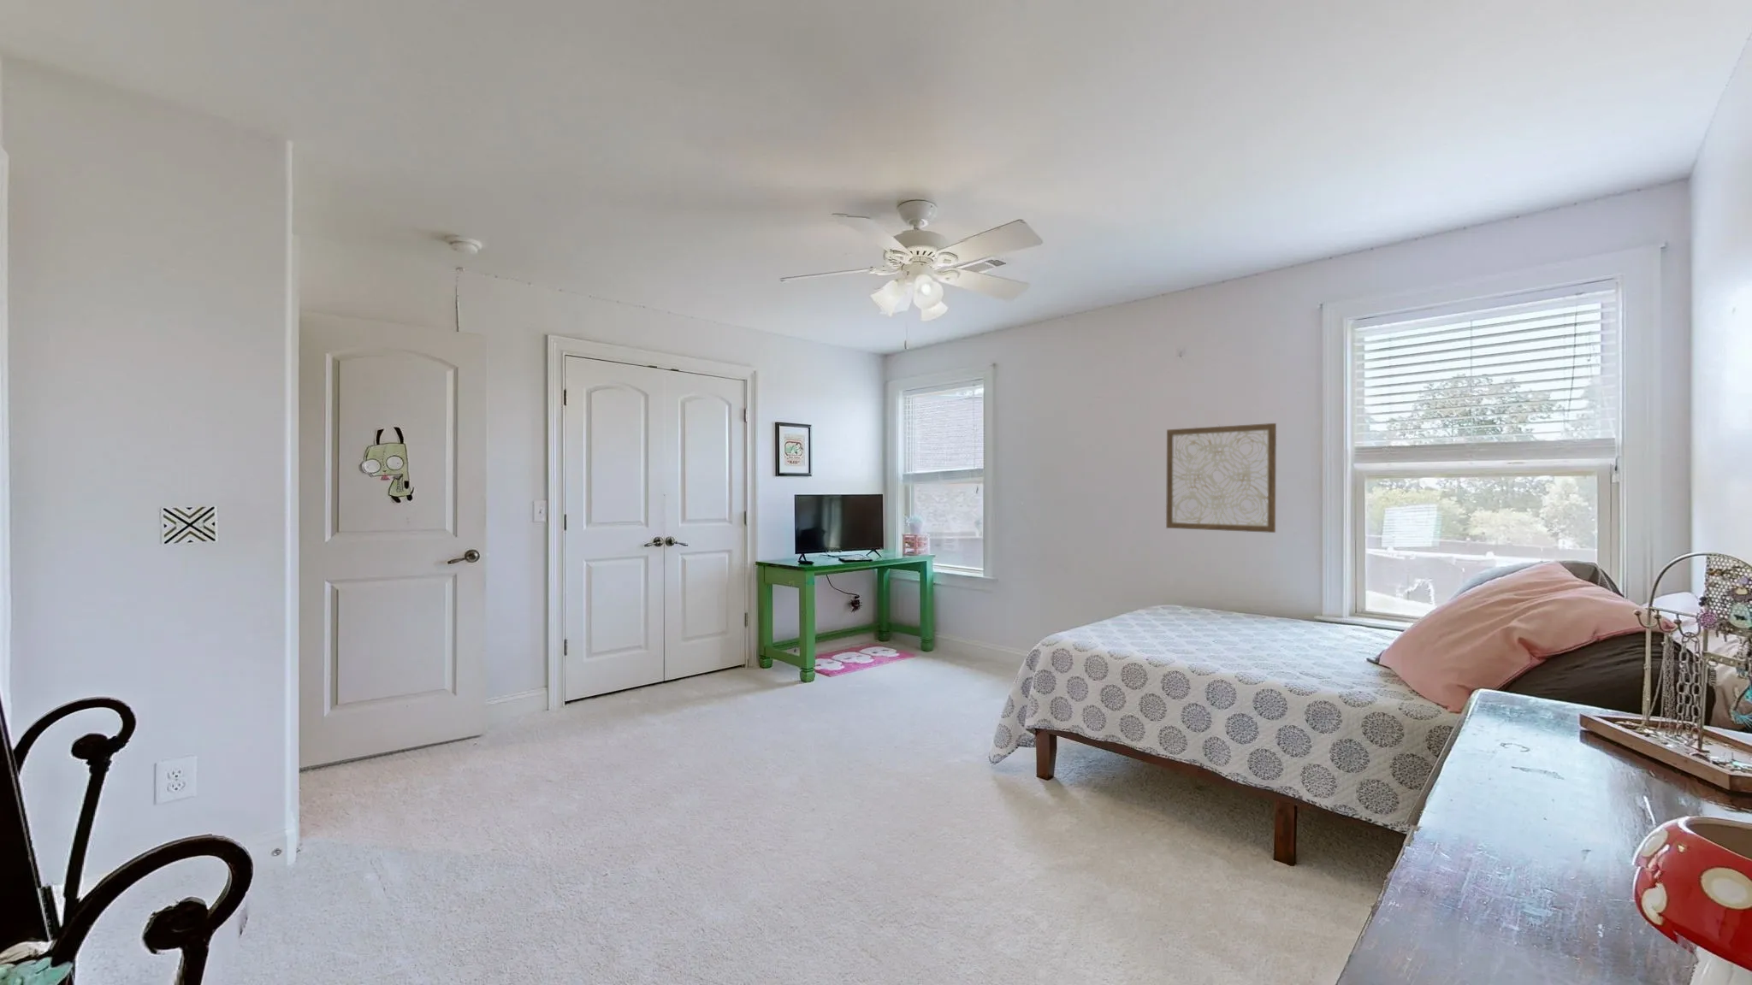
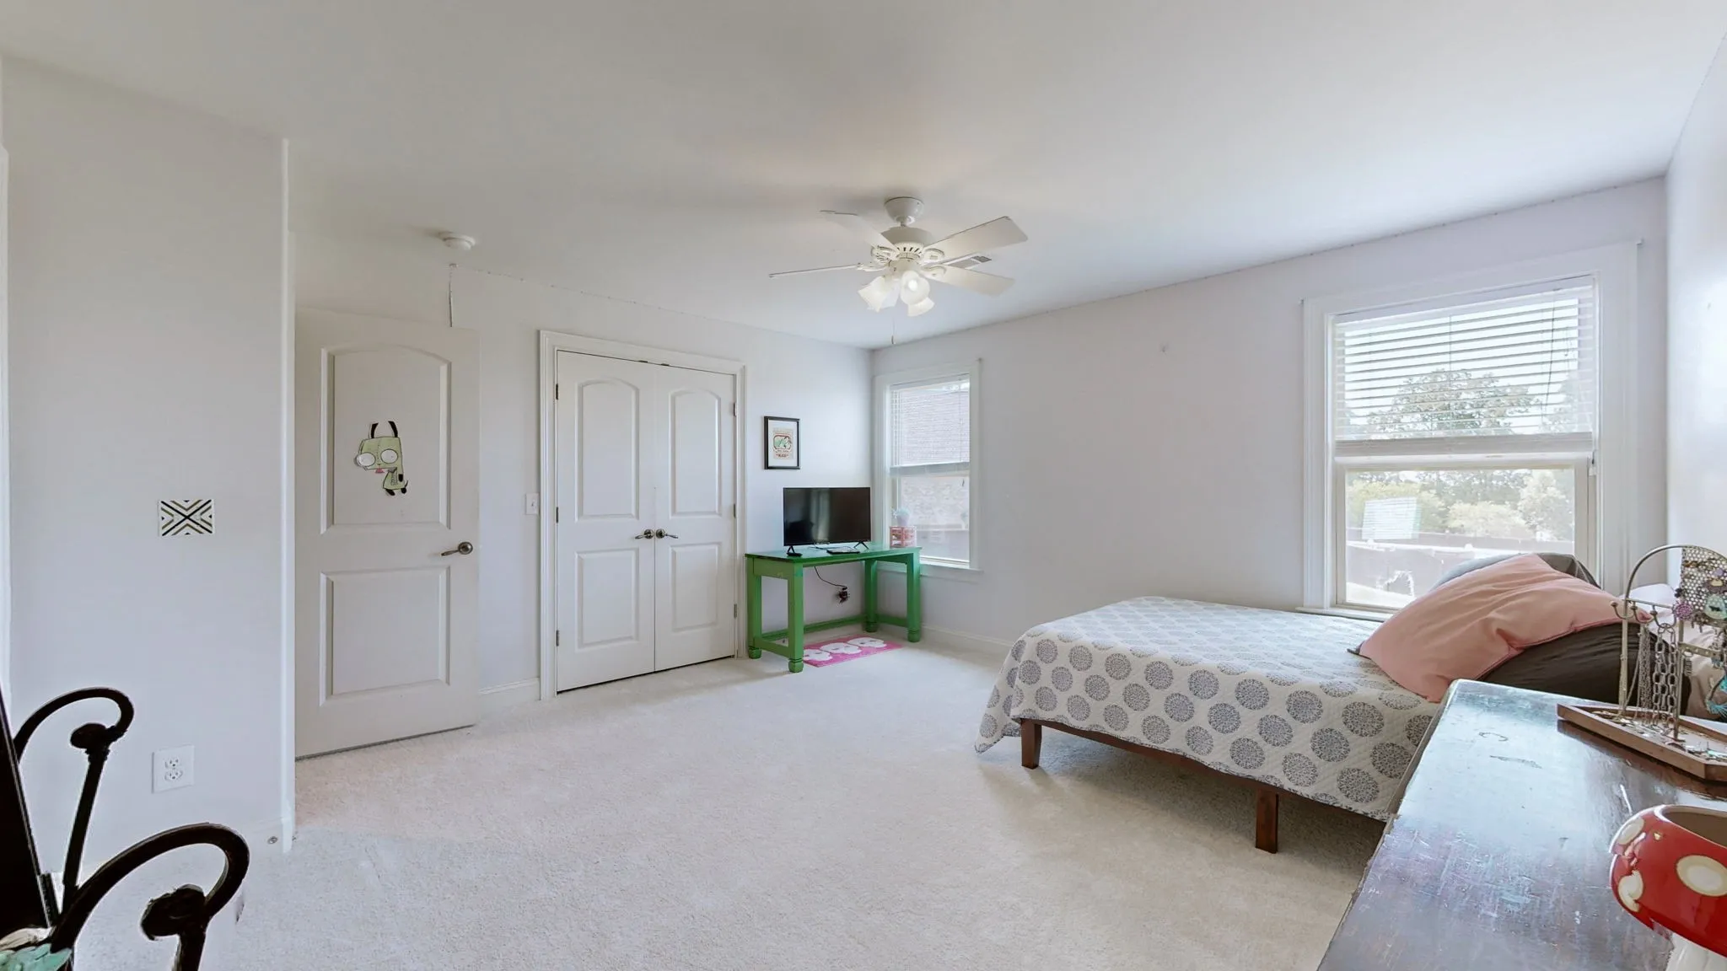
- wall art [1165,422,1277,534]
